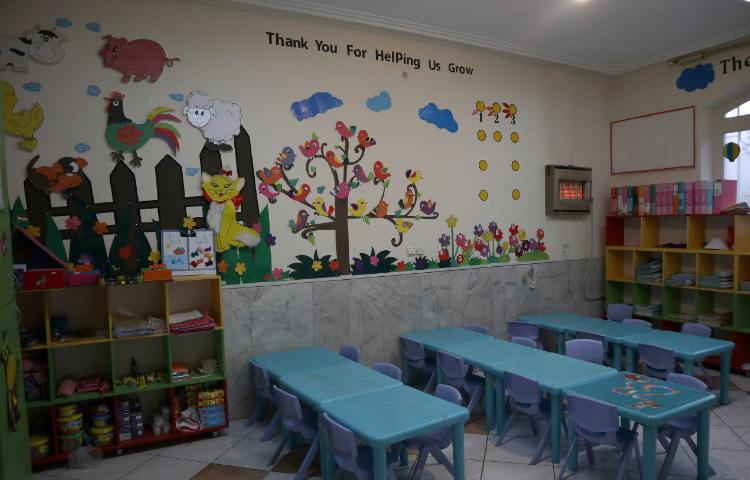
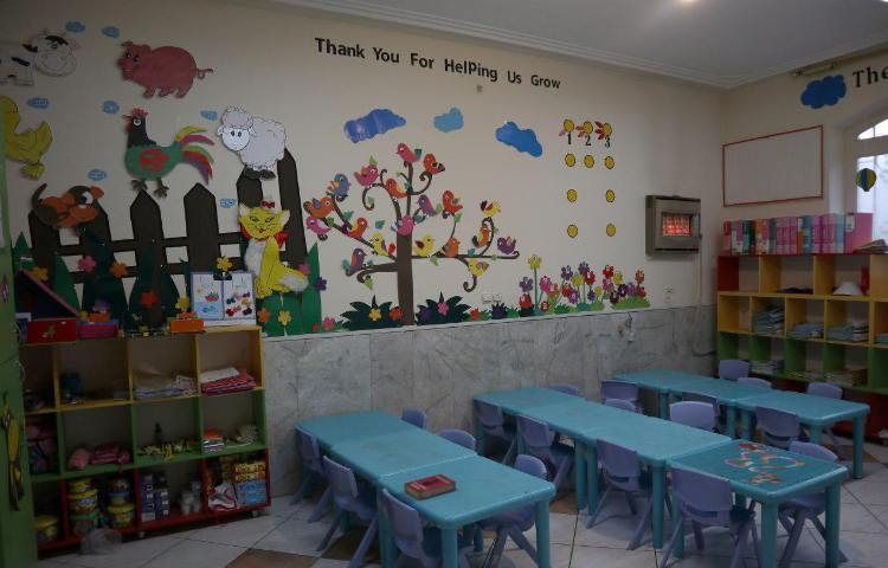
+ book [403,473,457,501]
